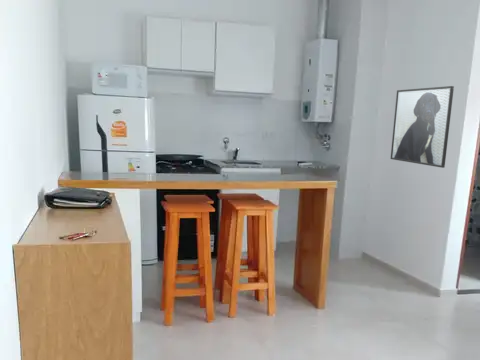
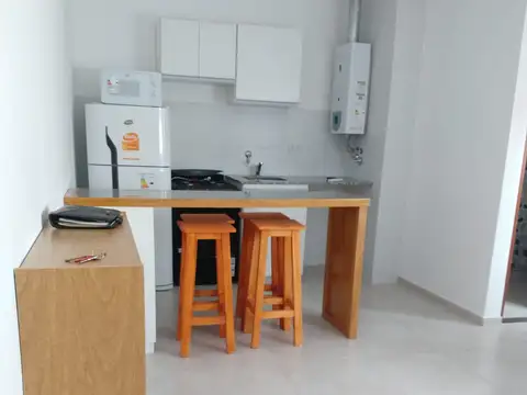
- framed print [390,85,455,169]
